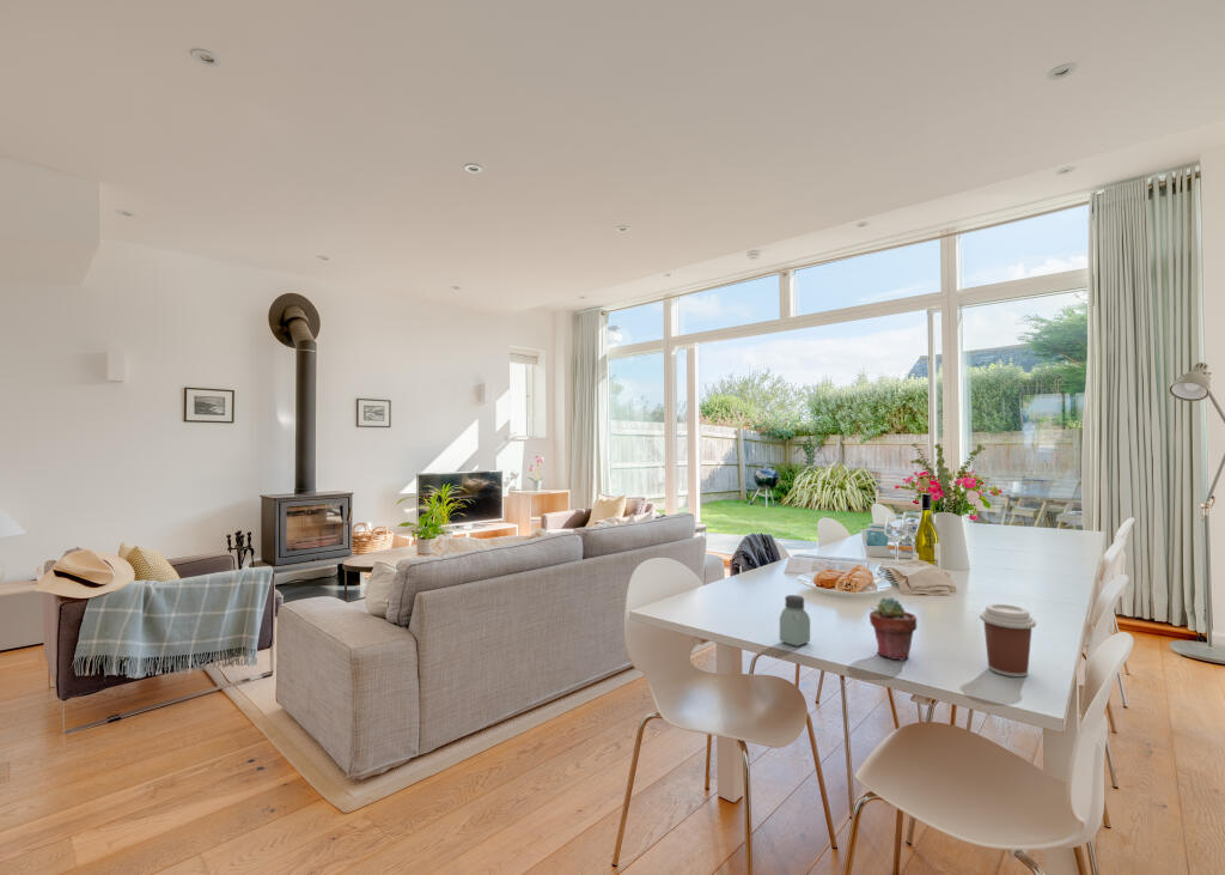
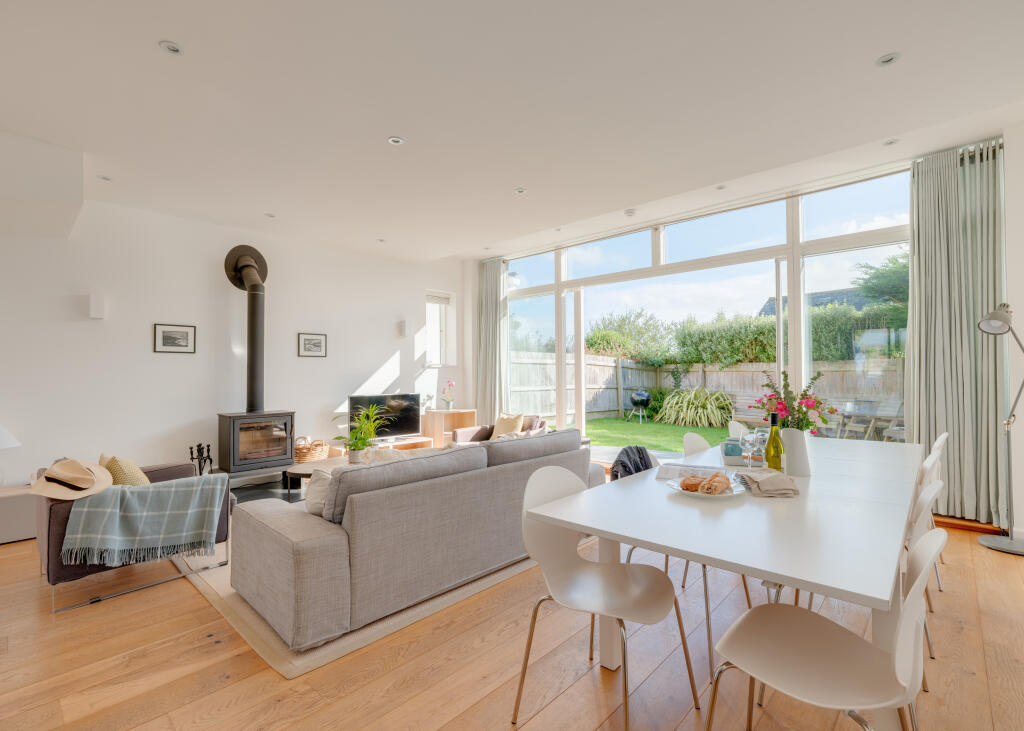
- saltshaker [779,594,811,648]
- potted succulent [869,596,918,662]
- coffee cup [979,603,1037,679]
